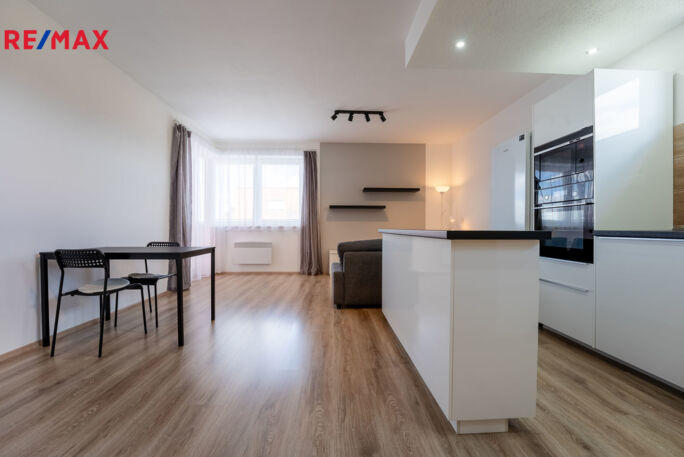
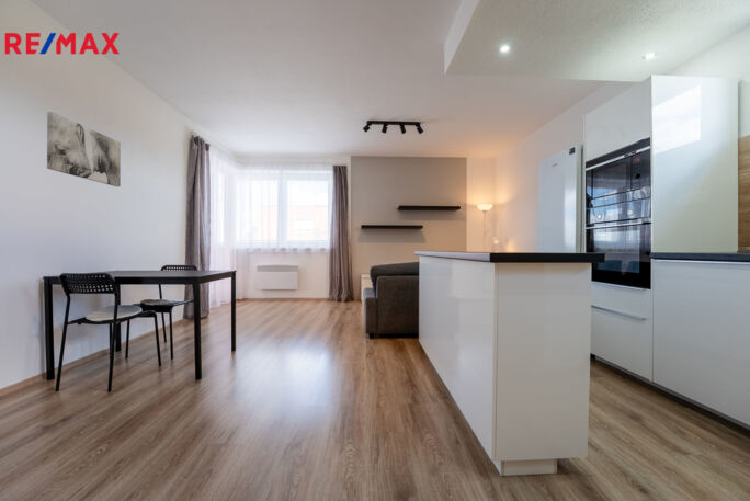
+ wall art [46,111,122,187]
